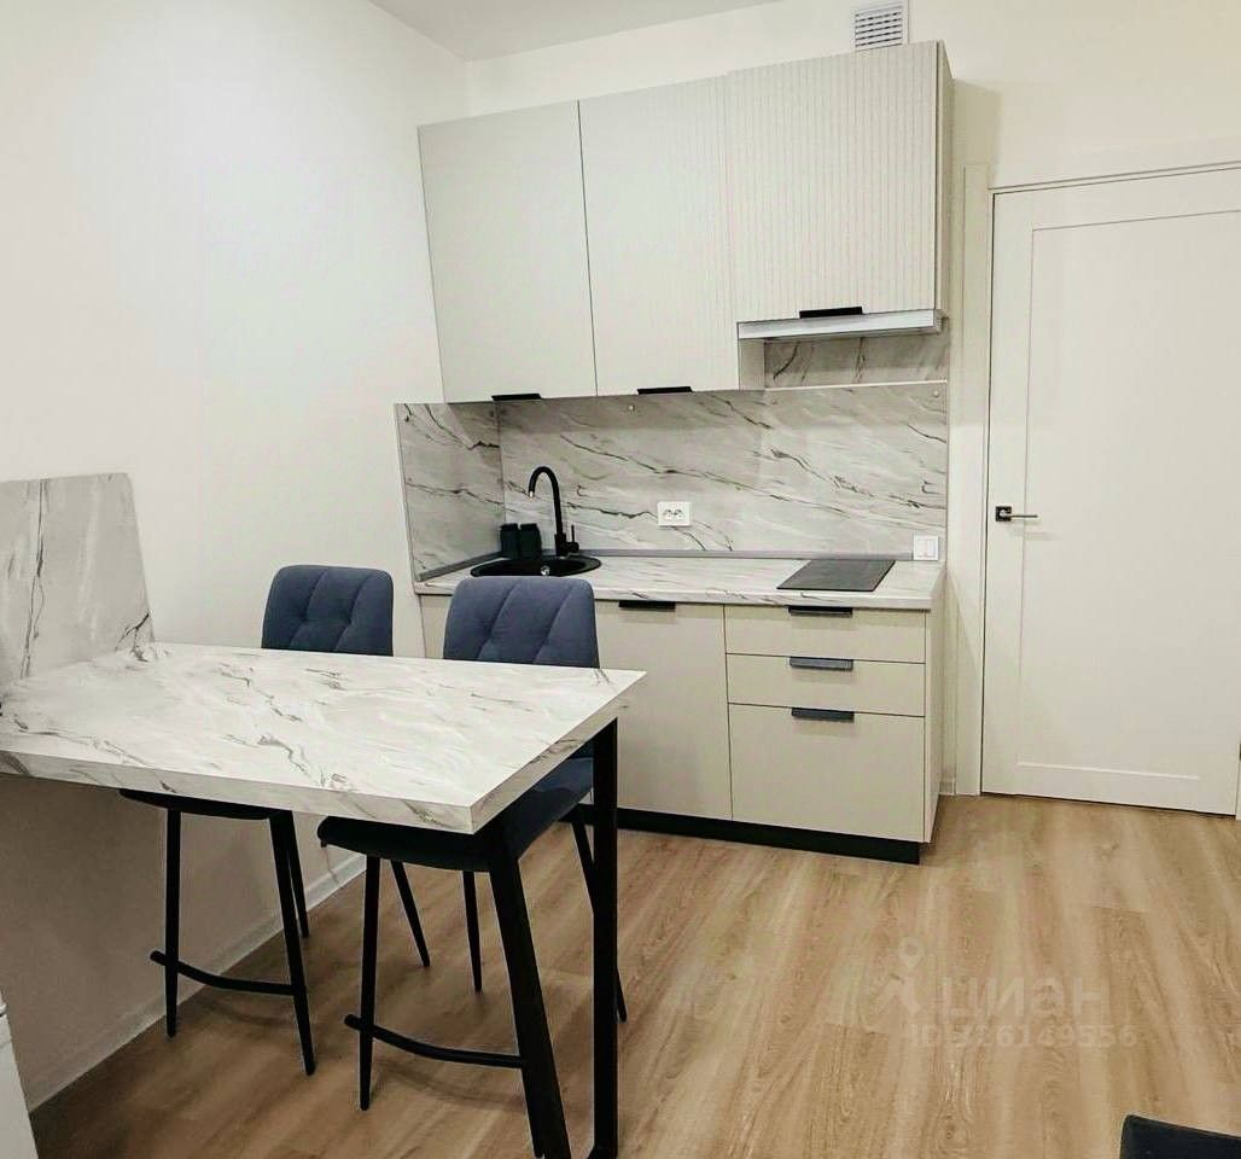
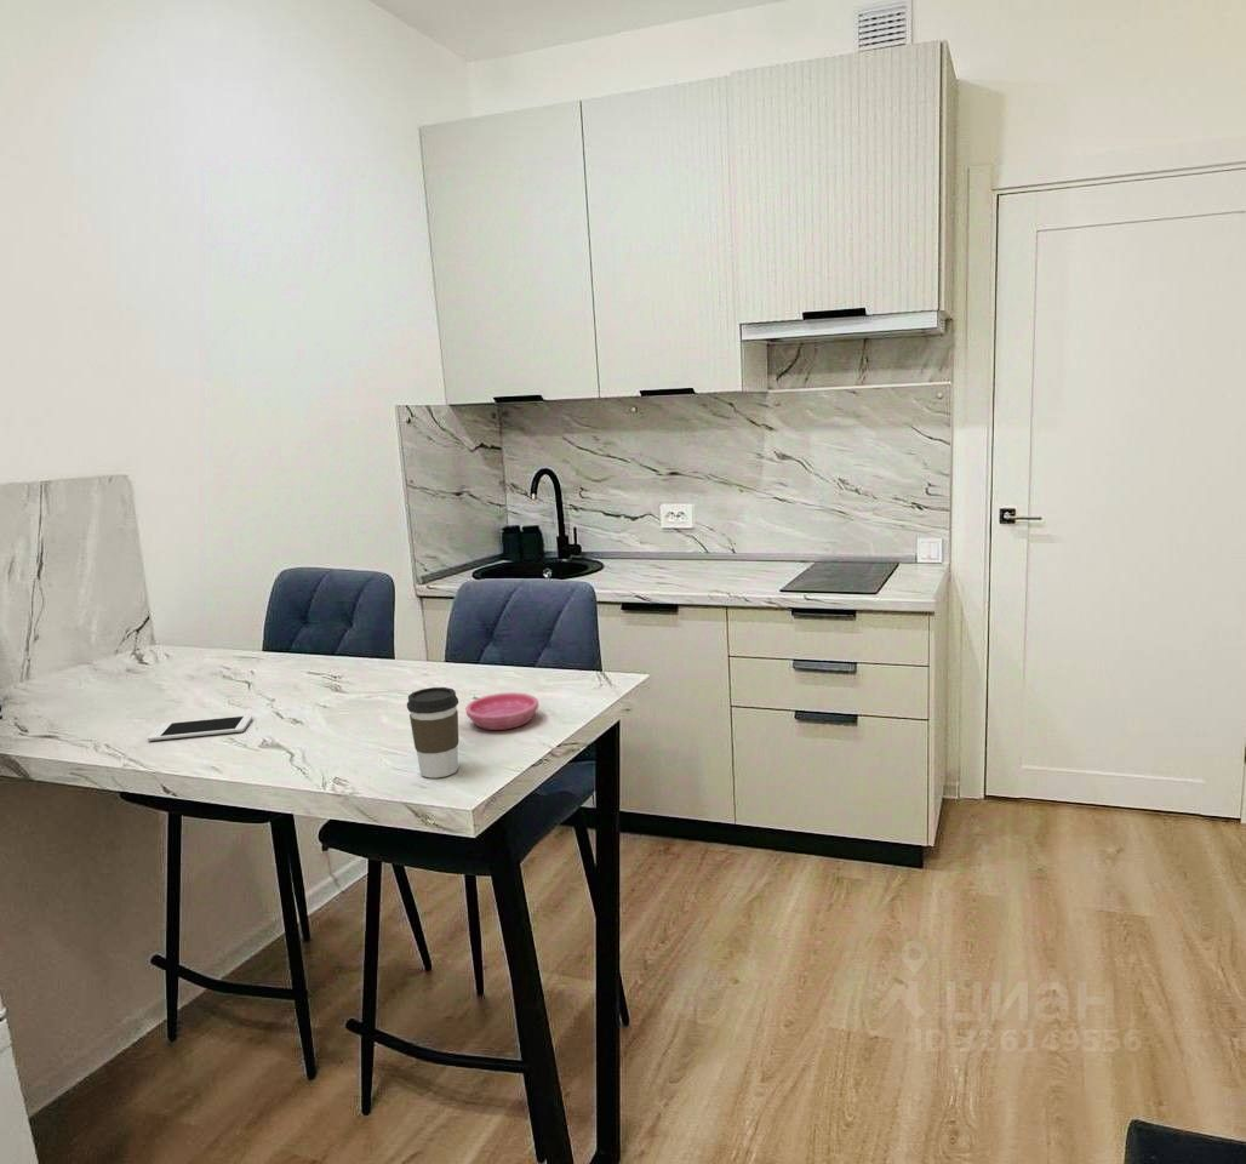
+ cell phone [147,714,253,742]
+ coffee cup [406,686,459,778]
+ saucer [464,691,539,731]
